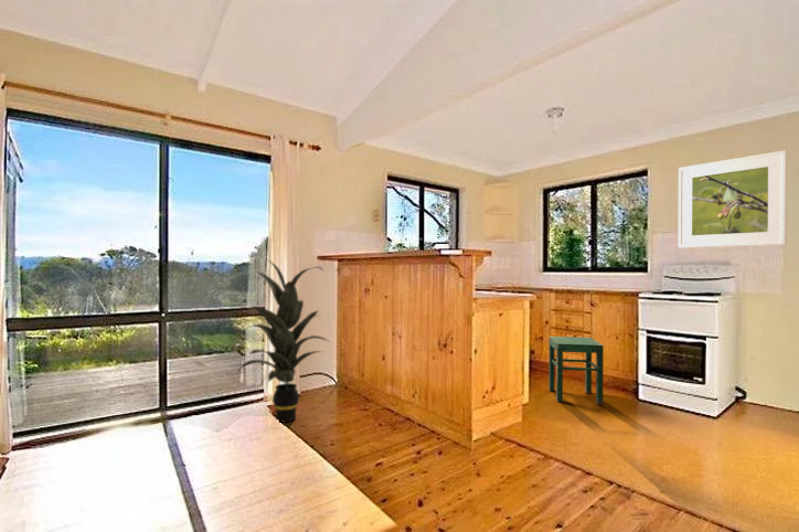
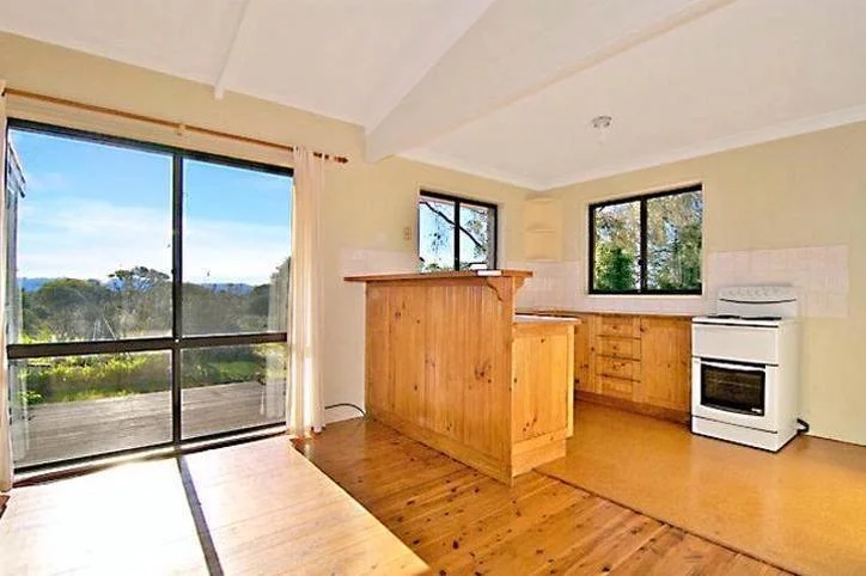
- indoor plant [227,257,331,424]
- stool [547,336,605,406]
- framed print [678,149,788,248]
